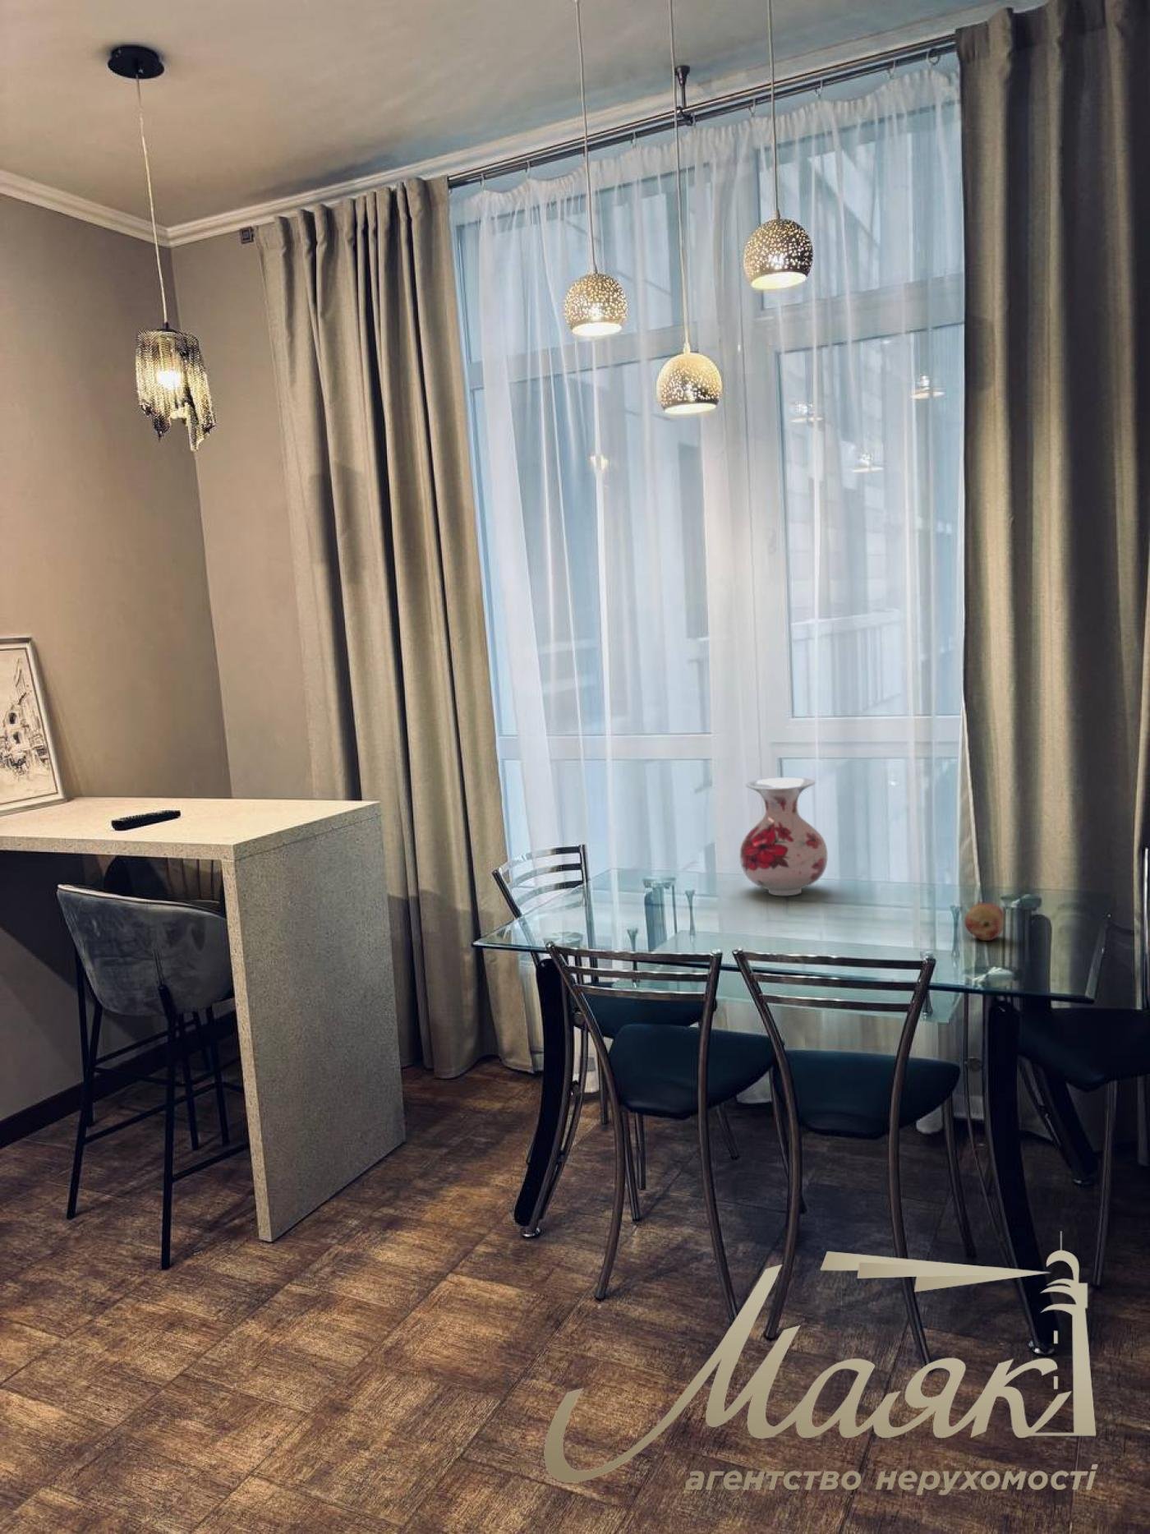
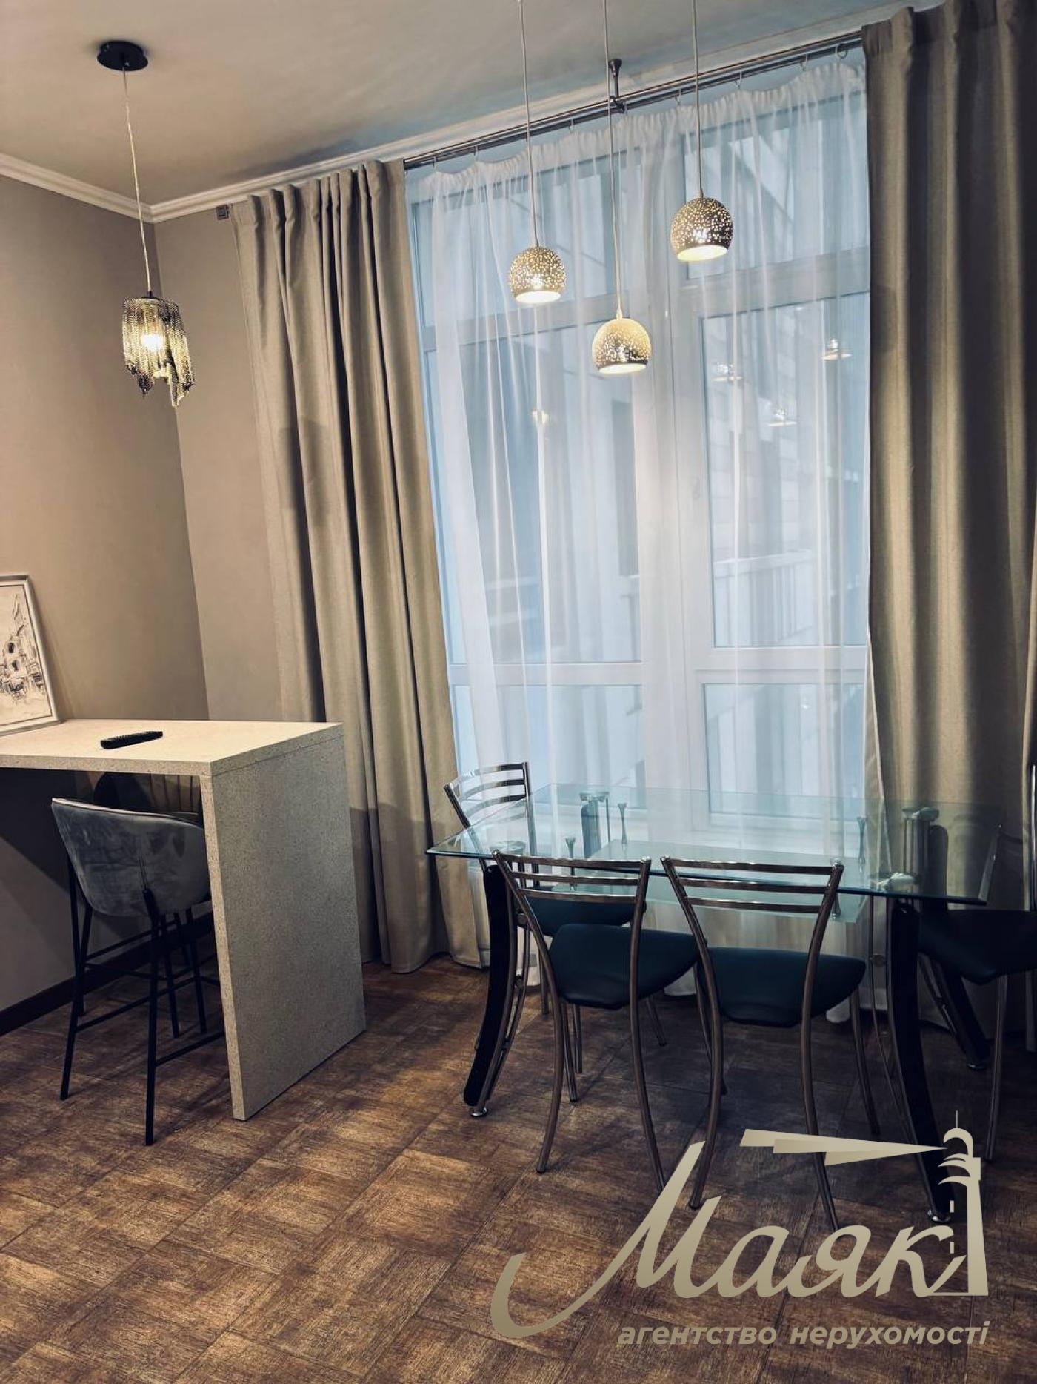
- vase [739,777,827,896]
- fruit [964,902,1005,942]
